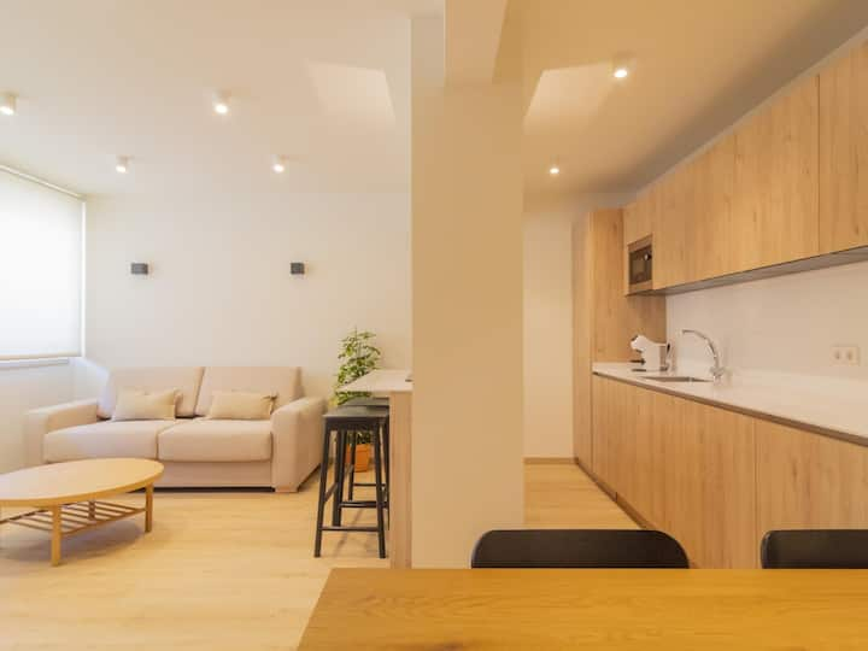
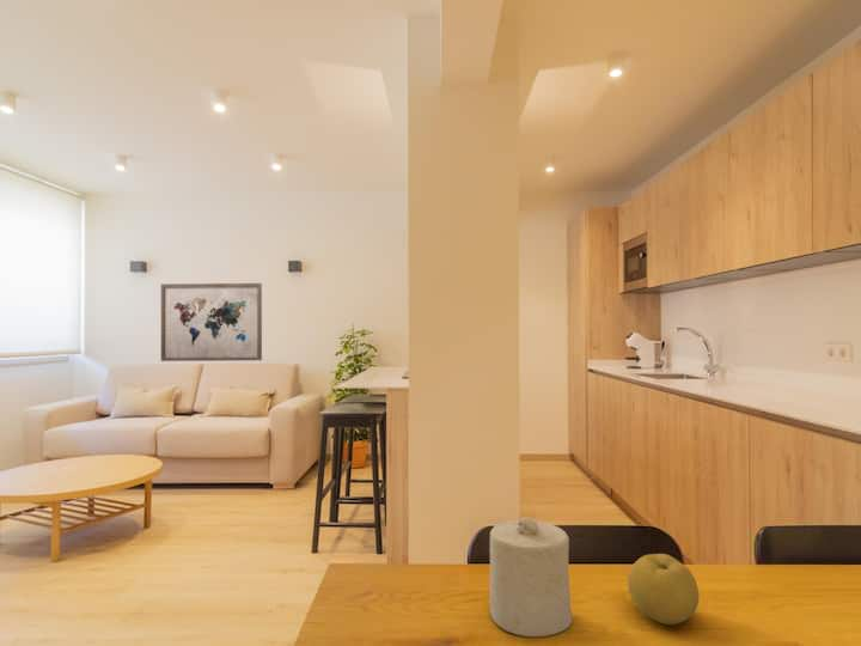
+ fruit [627,553,700,626]
+ candle [489,514,573,638]
+ wall art [160,282,263,362]
